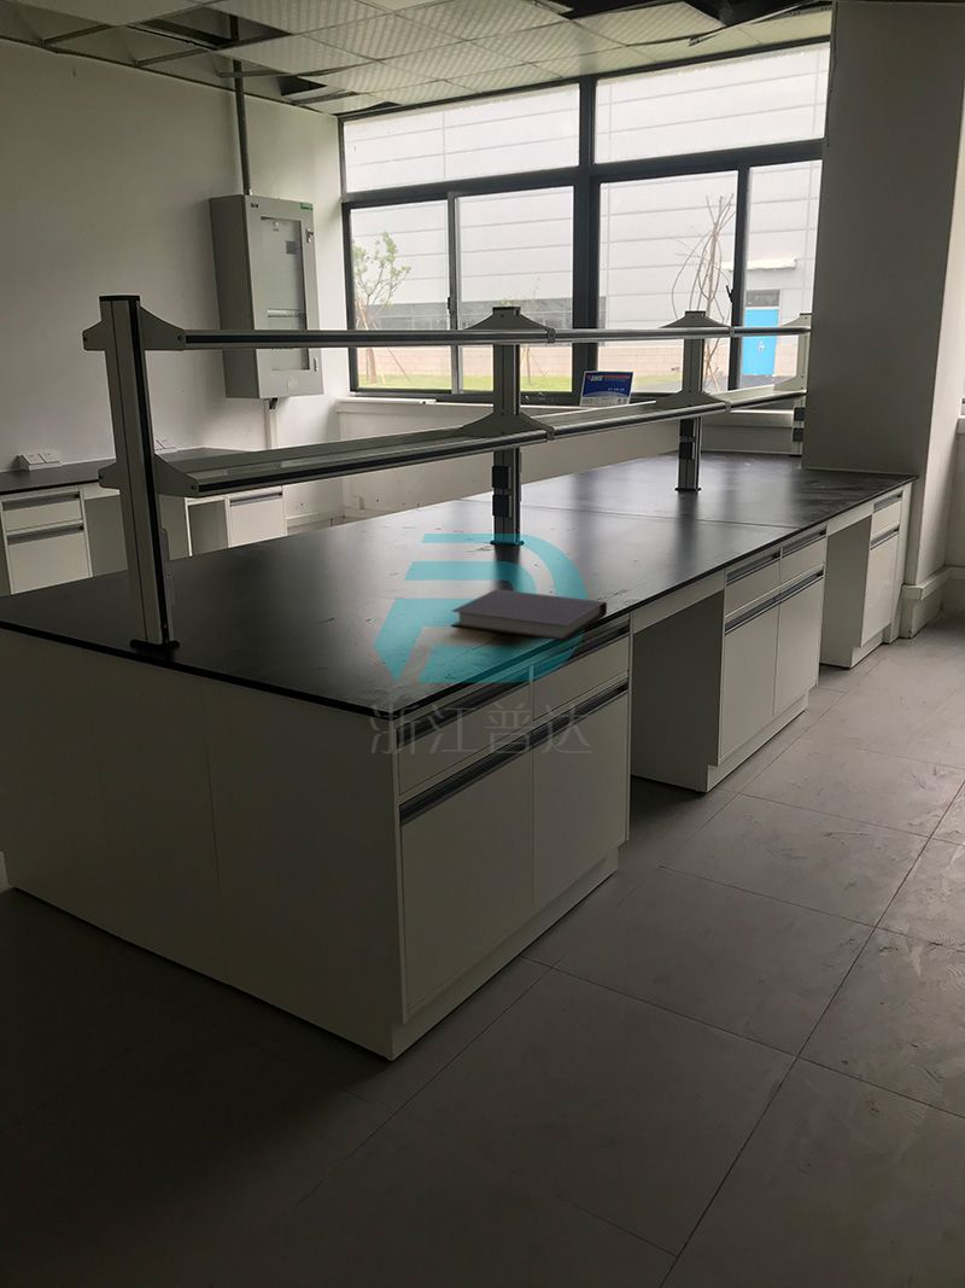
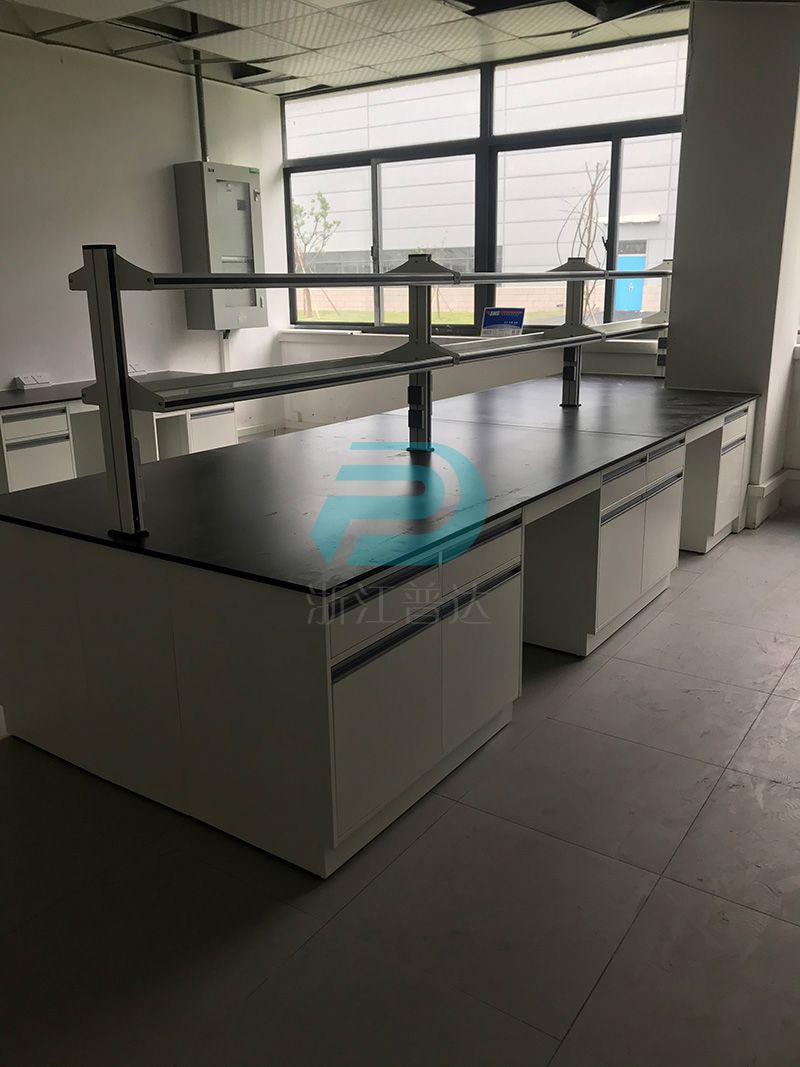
- notebook [450,588,608,642]
